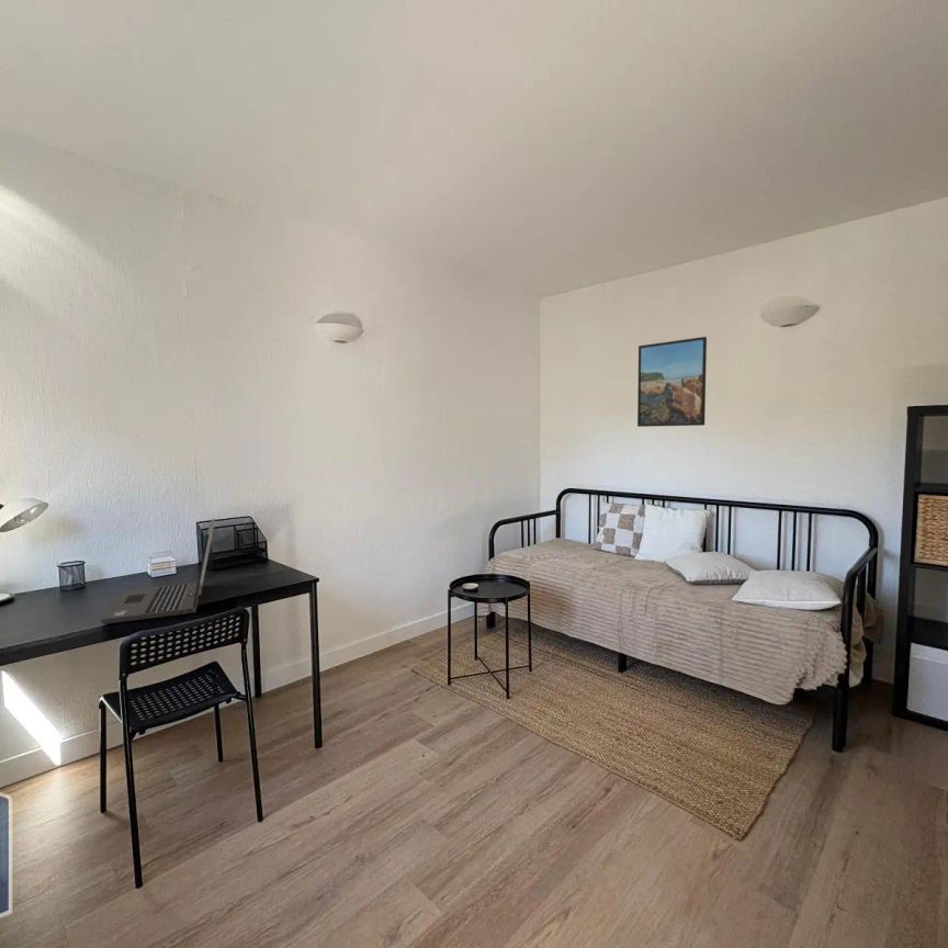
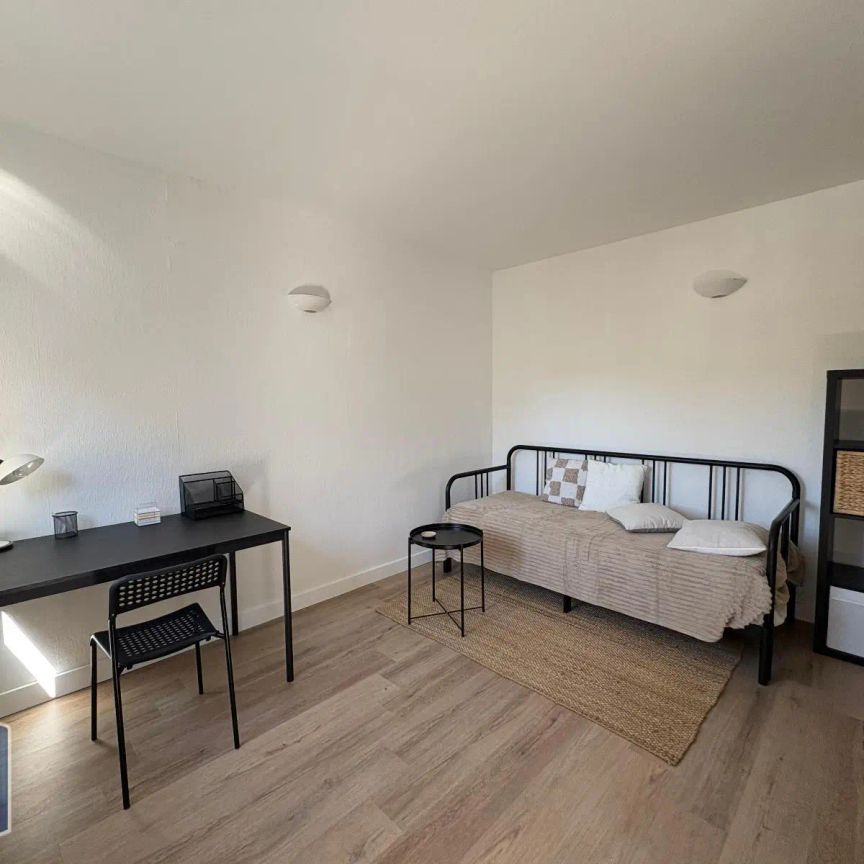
- laptop [100,518,216,625]
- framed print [636,336,708,428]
